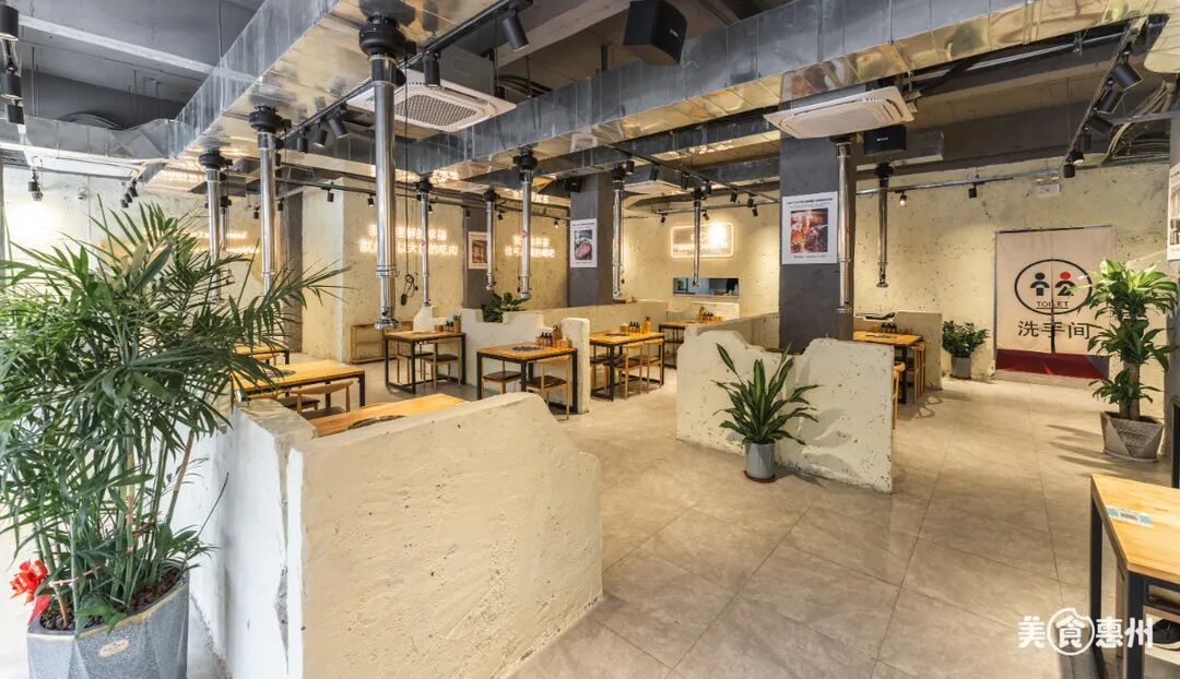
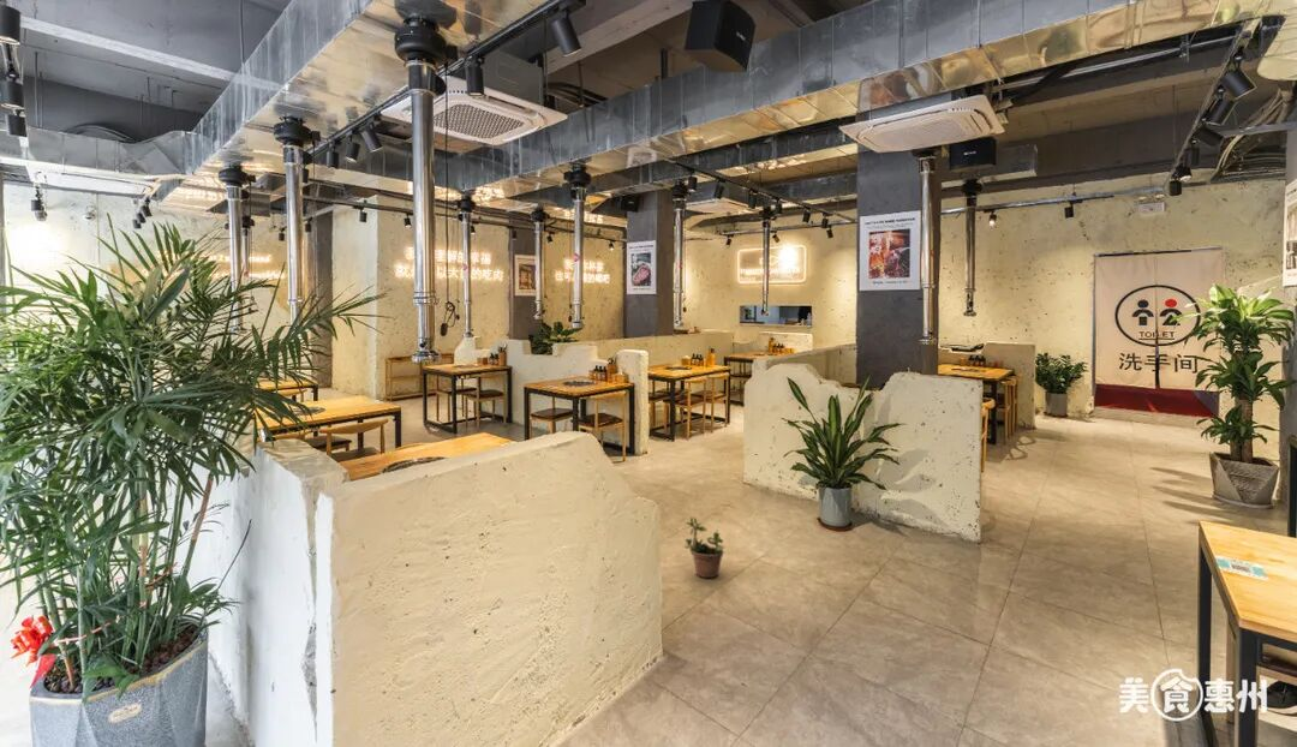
+ potted plant [682,510,725,579]
